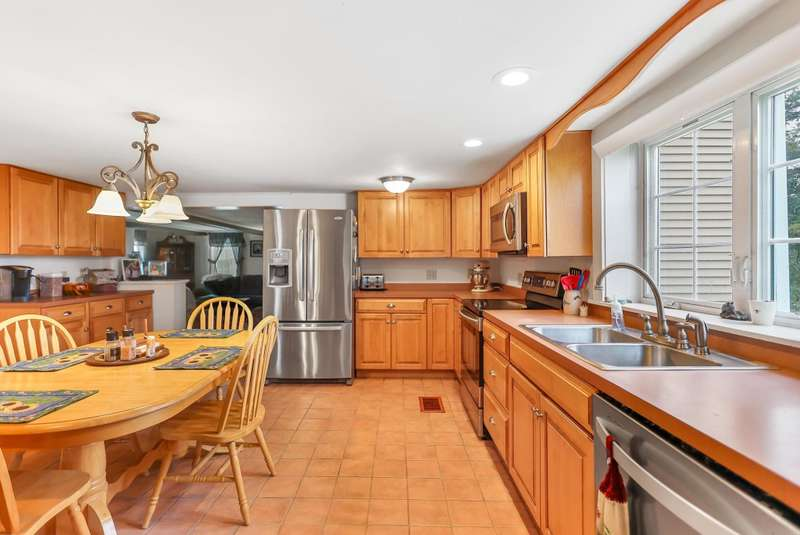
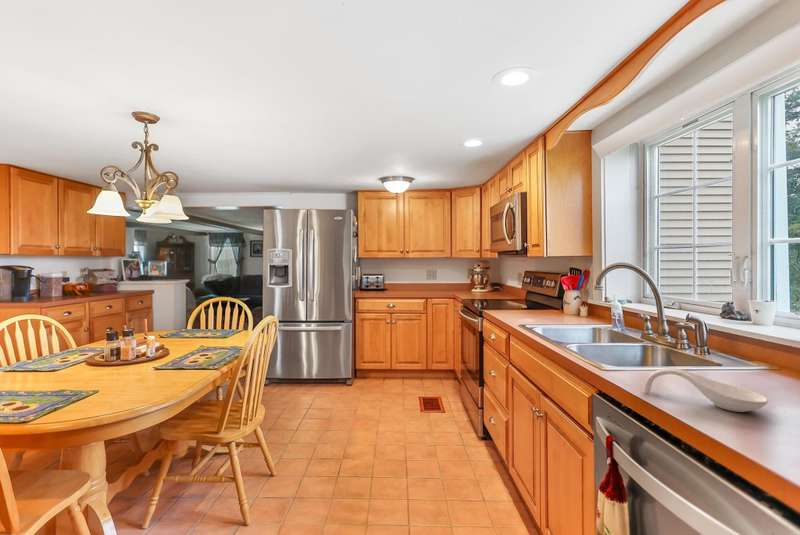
+ spoon rest [643,367,769,413]
